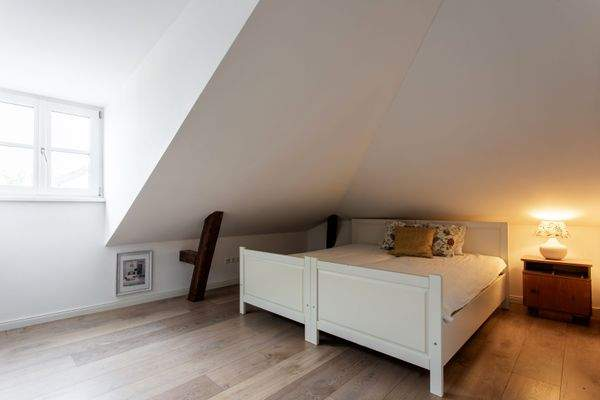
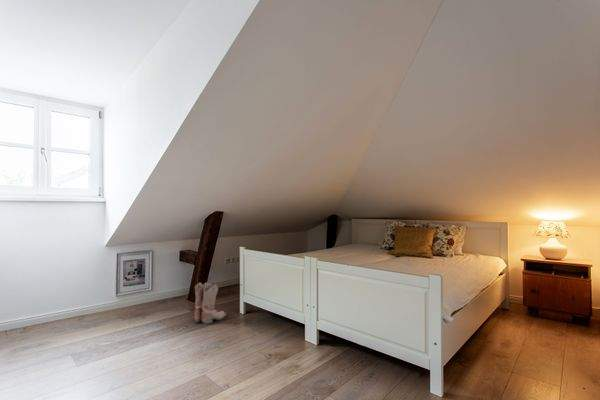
+ boots [193,282,227,325]
